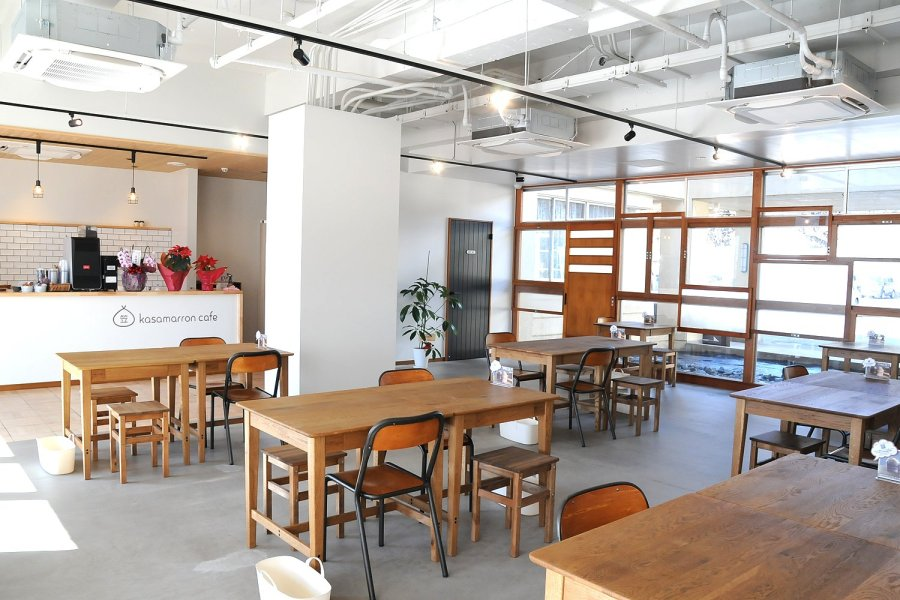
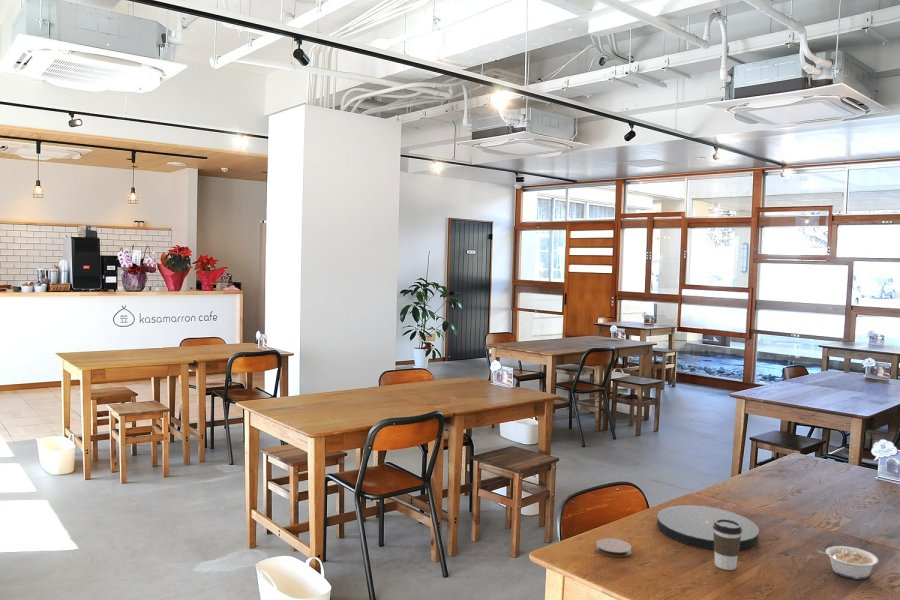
+ coaster [595,537,632,558]
+ legume [817,545,879,580]
+ plate [656,504,760,551]
+ coffee cup [713,519,742,571]
